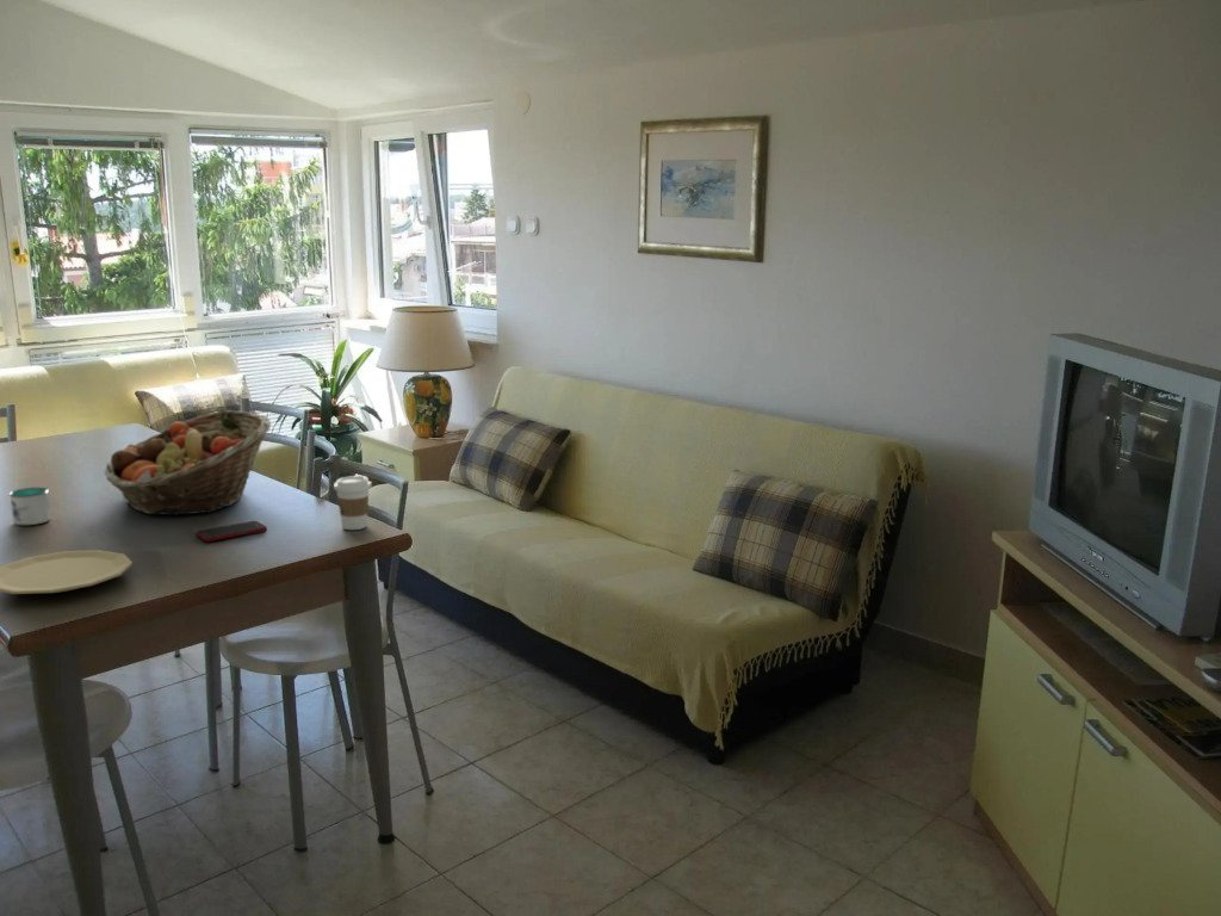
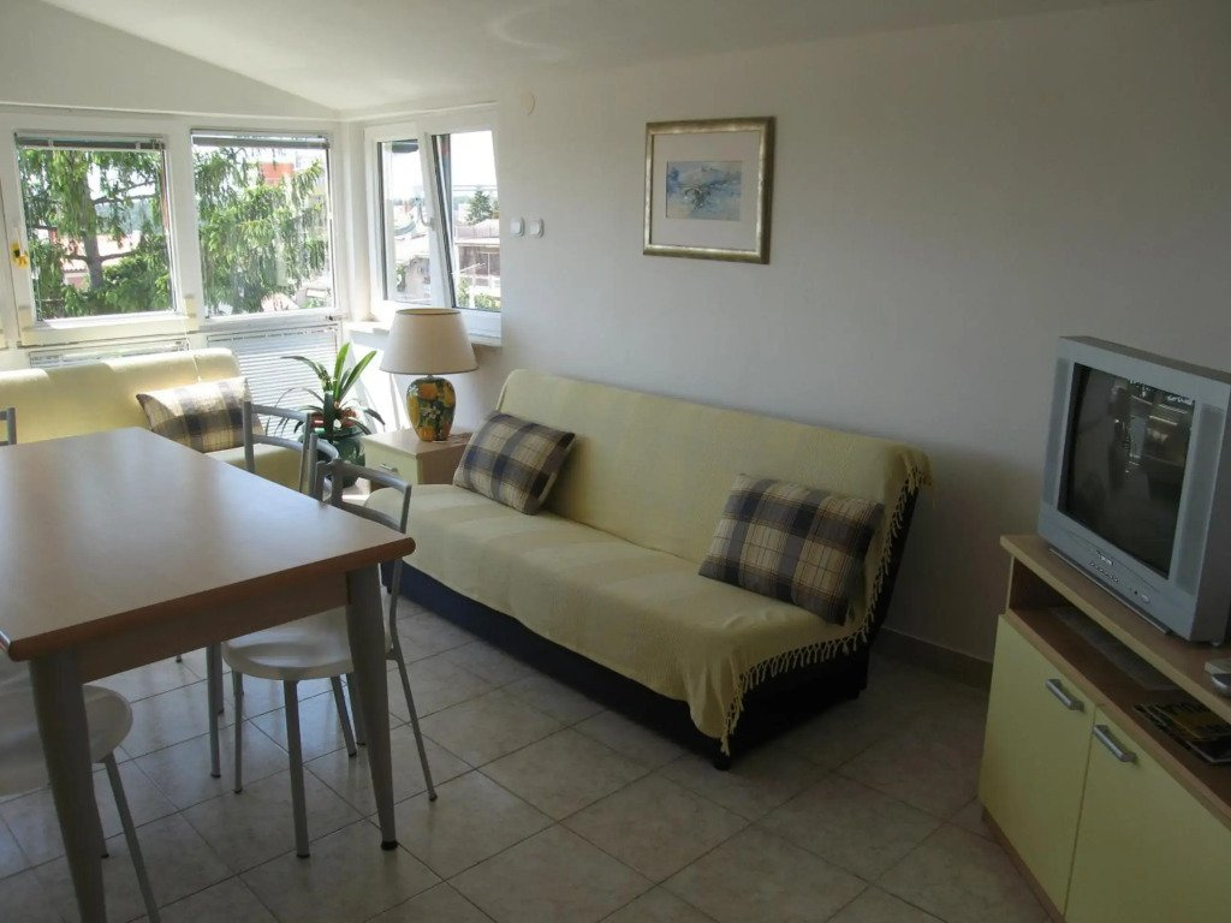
- coffee cup [333,475,373,531]
- plate [0,549,134,595]
- cell phone [194,520,268,543]
- fruit basket [104,409,272,515]
- mug [7,487,52,526]
